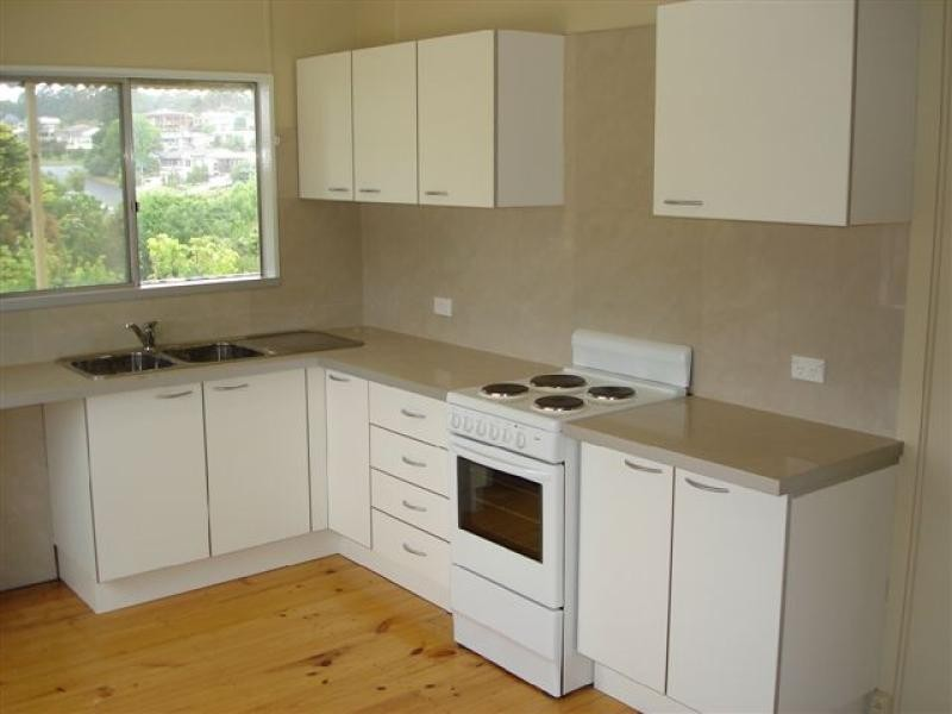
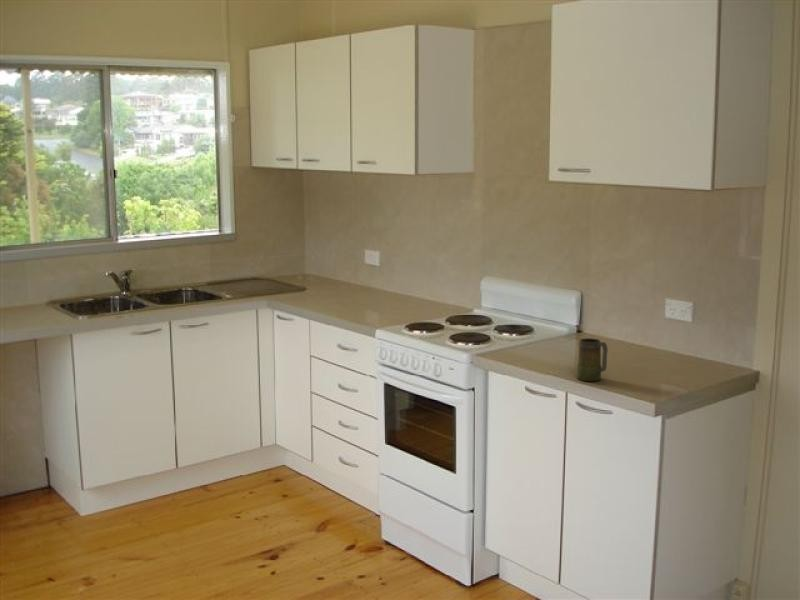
+ mug [576,337,609,382]
